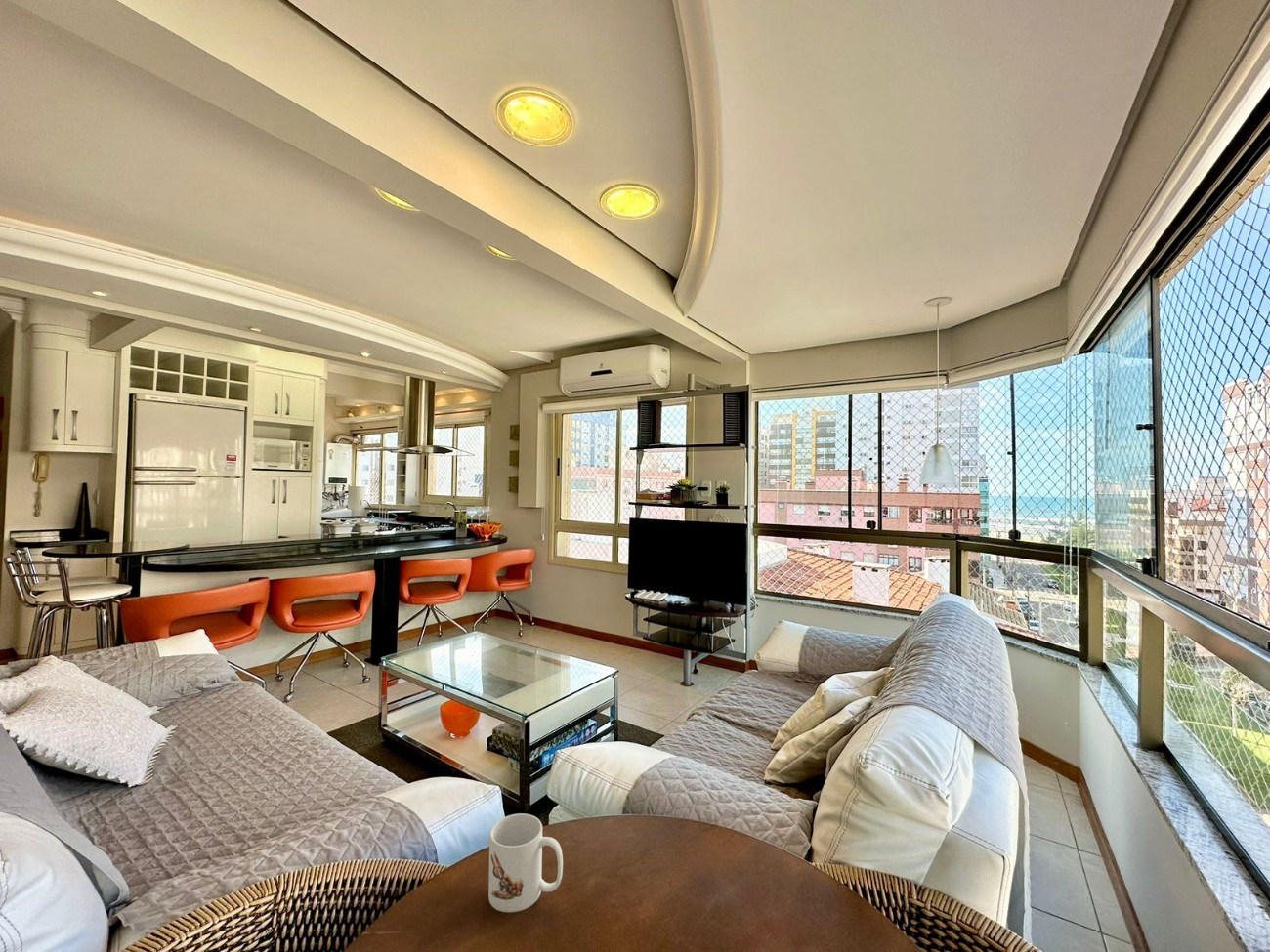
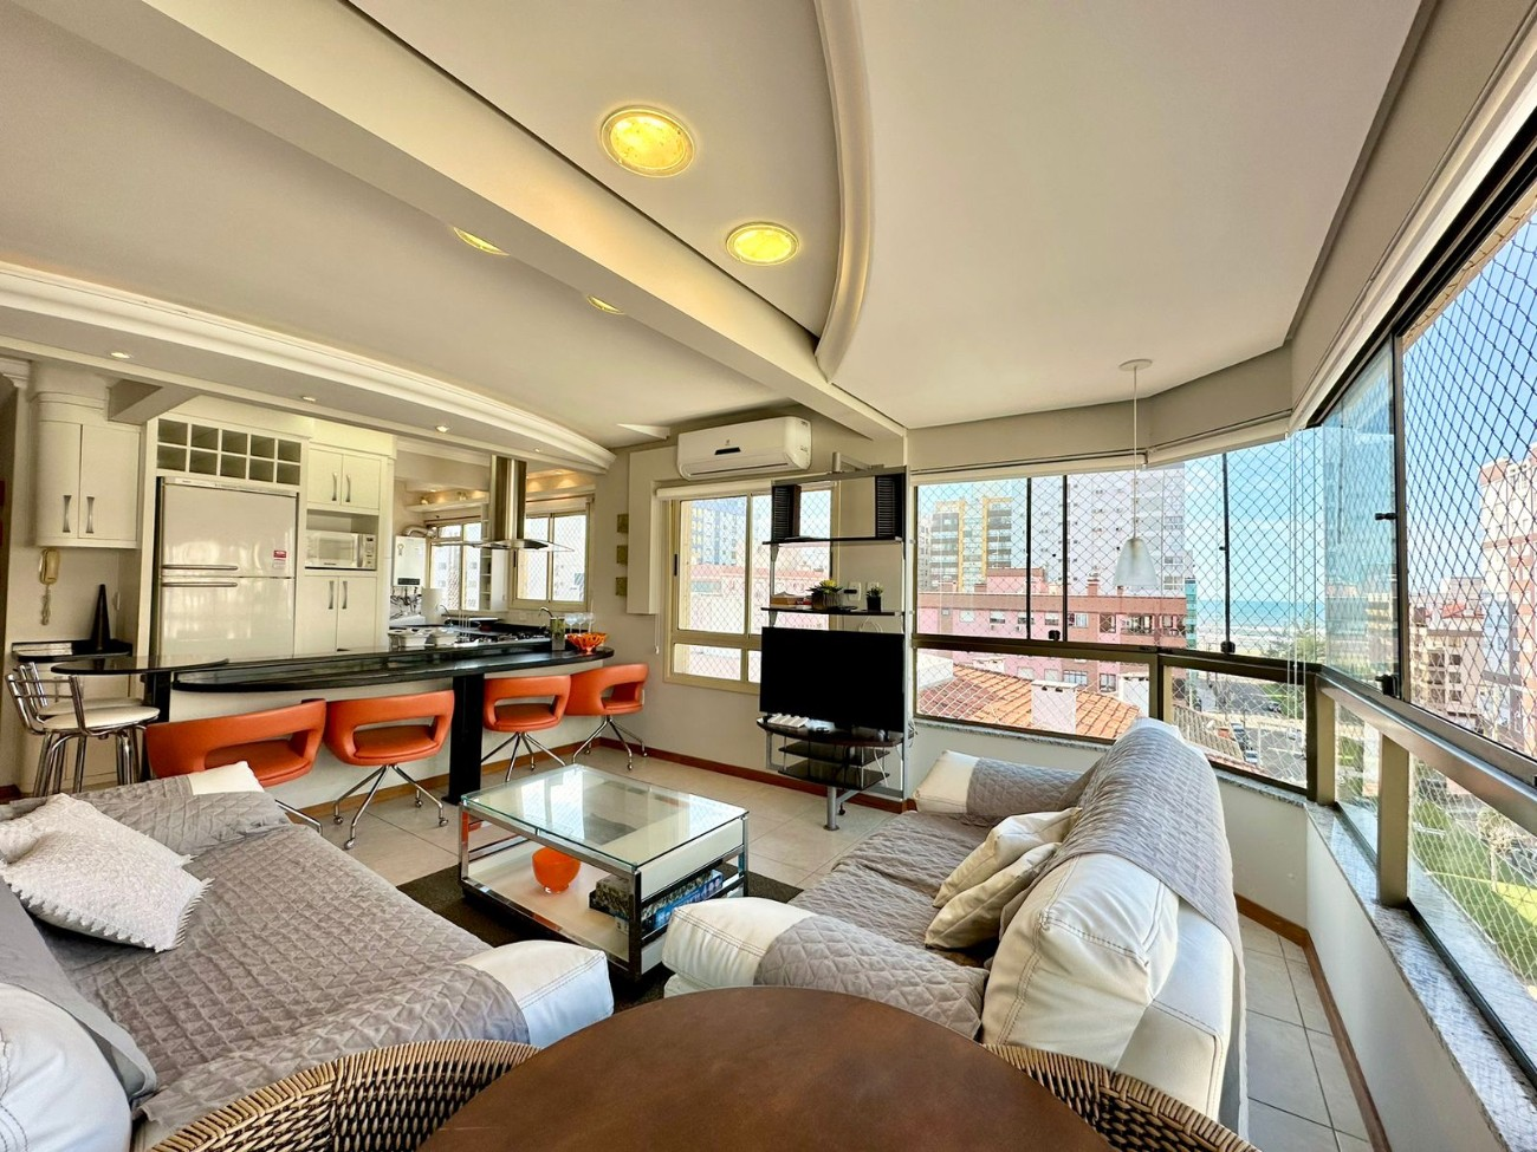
- mug [487,812,564,913]
